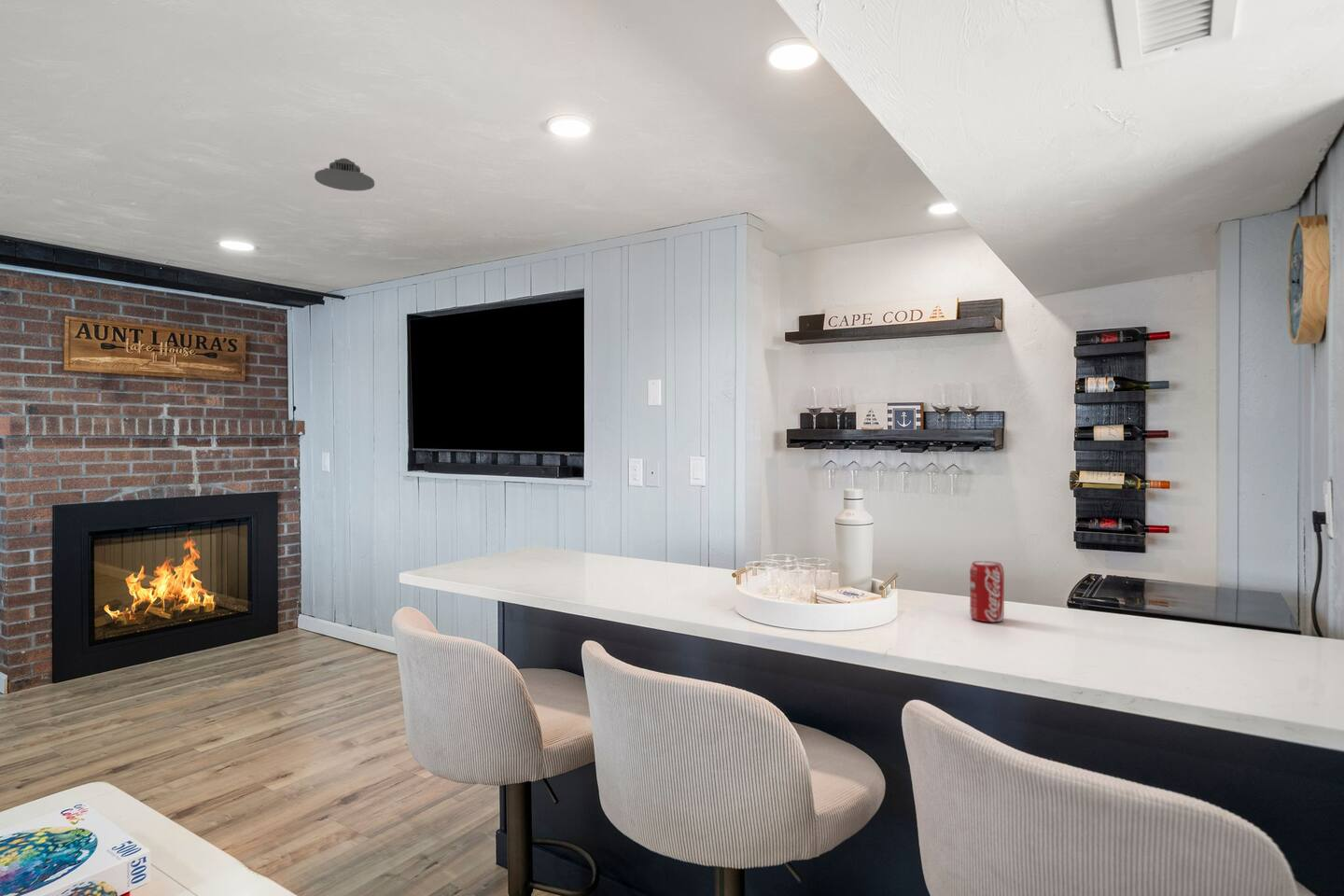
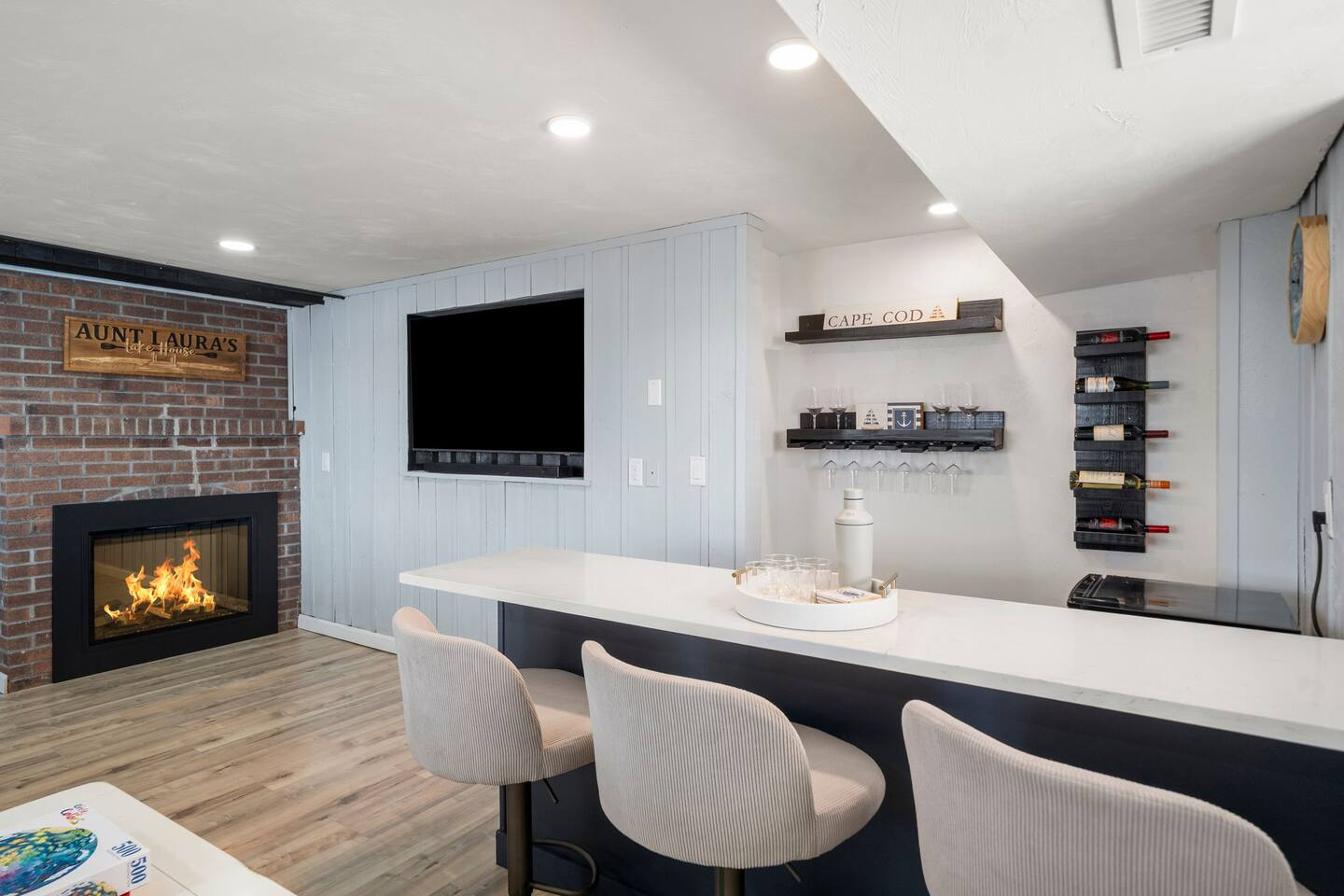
- beverage can [969,560,1005,623]
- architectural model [314,158,375,192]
